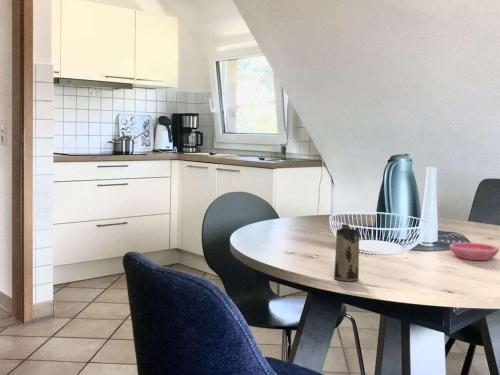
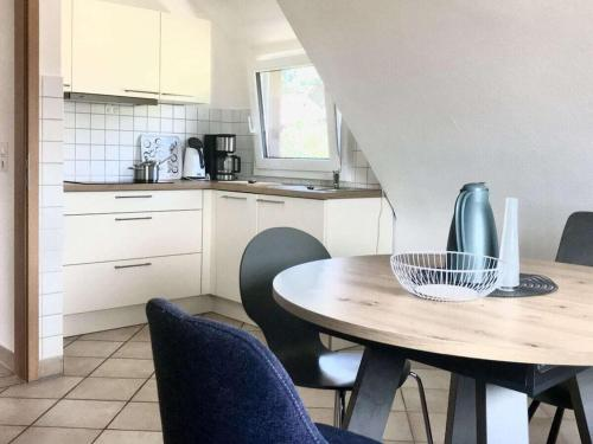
- mug [333,223,360,282]
- saucer [449,242,500,261]
